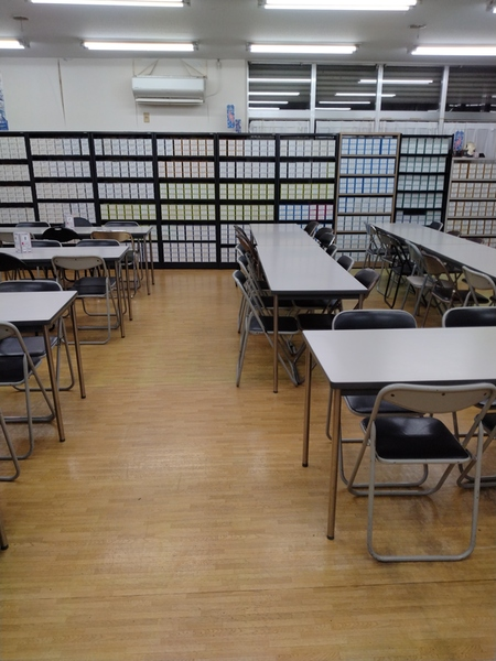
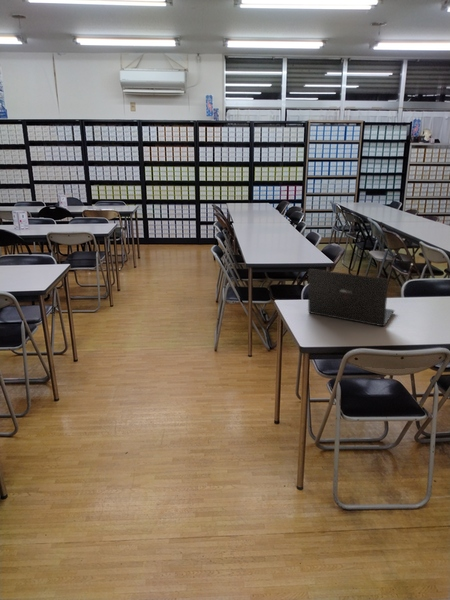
+ laptop [307,268,395,327]
